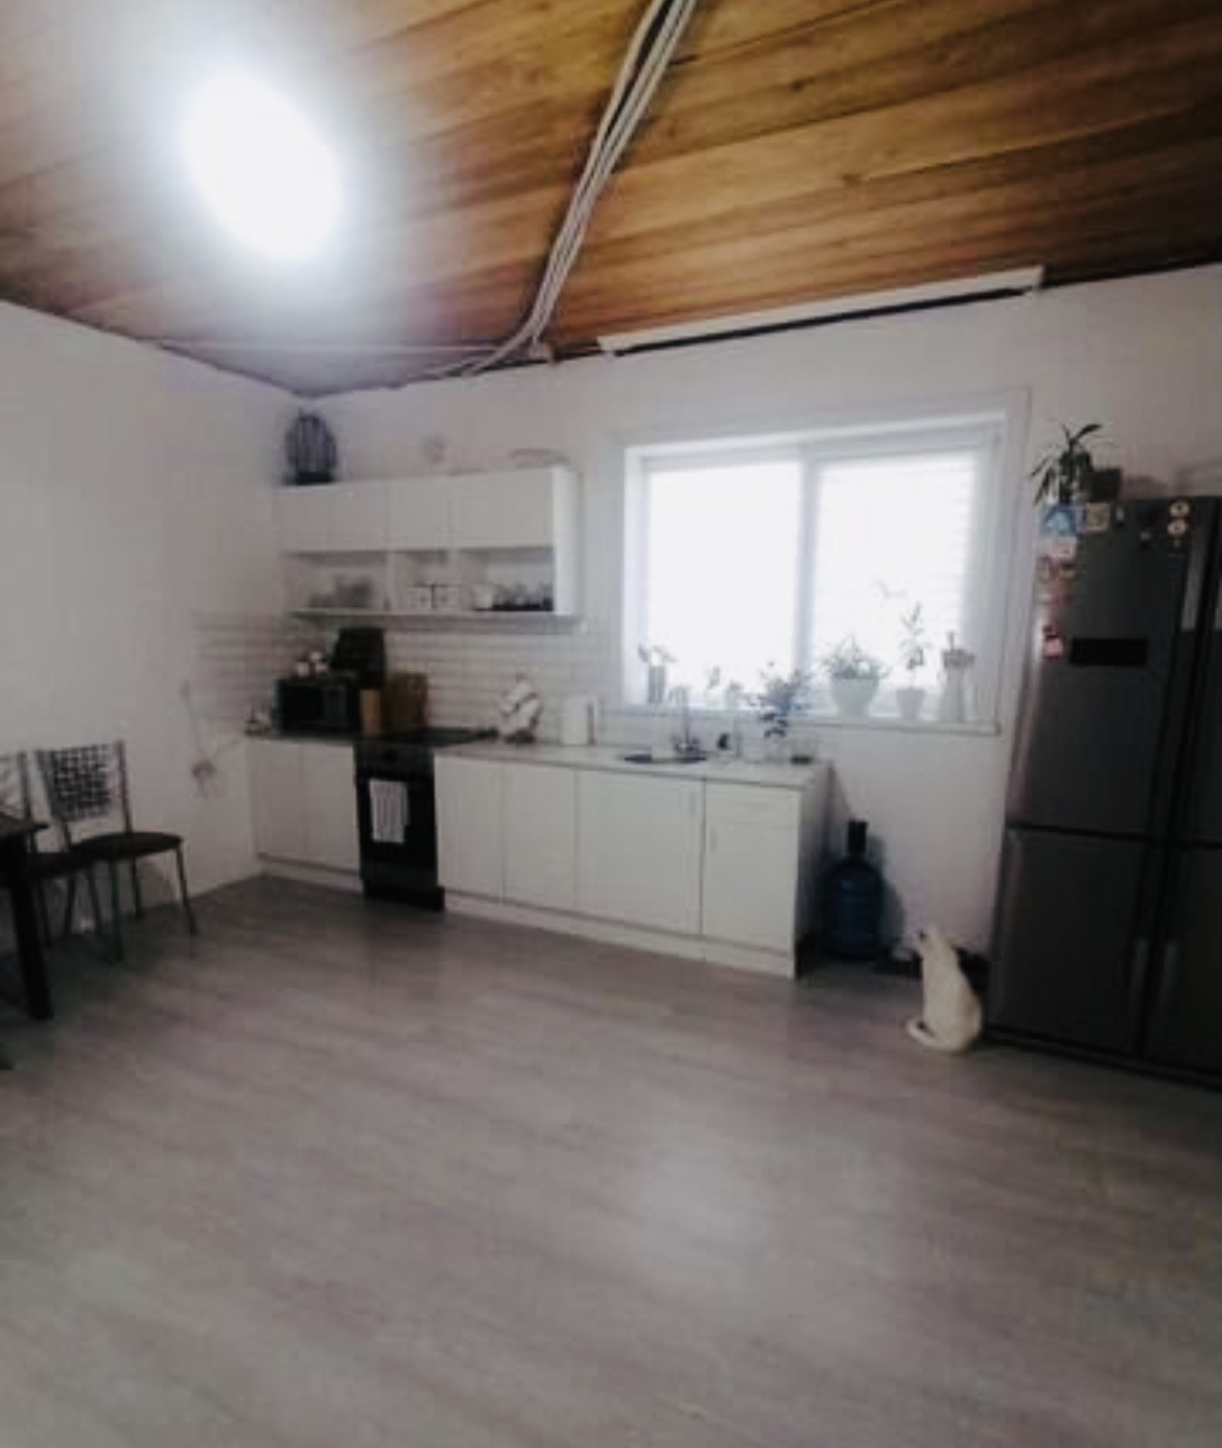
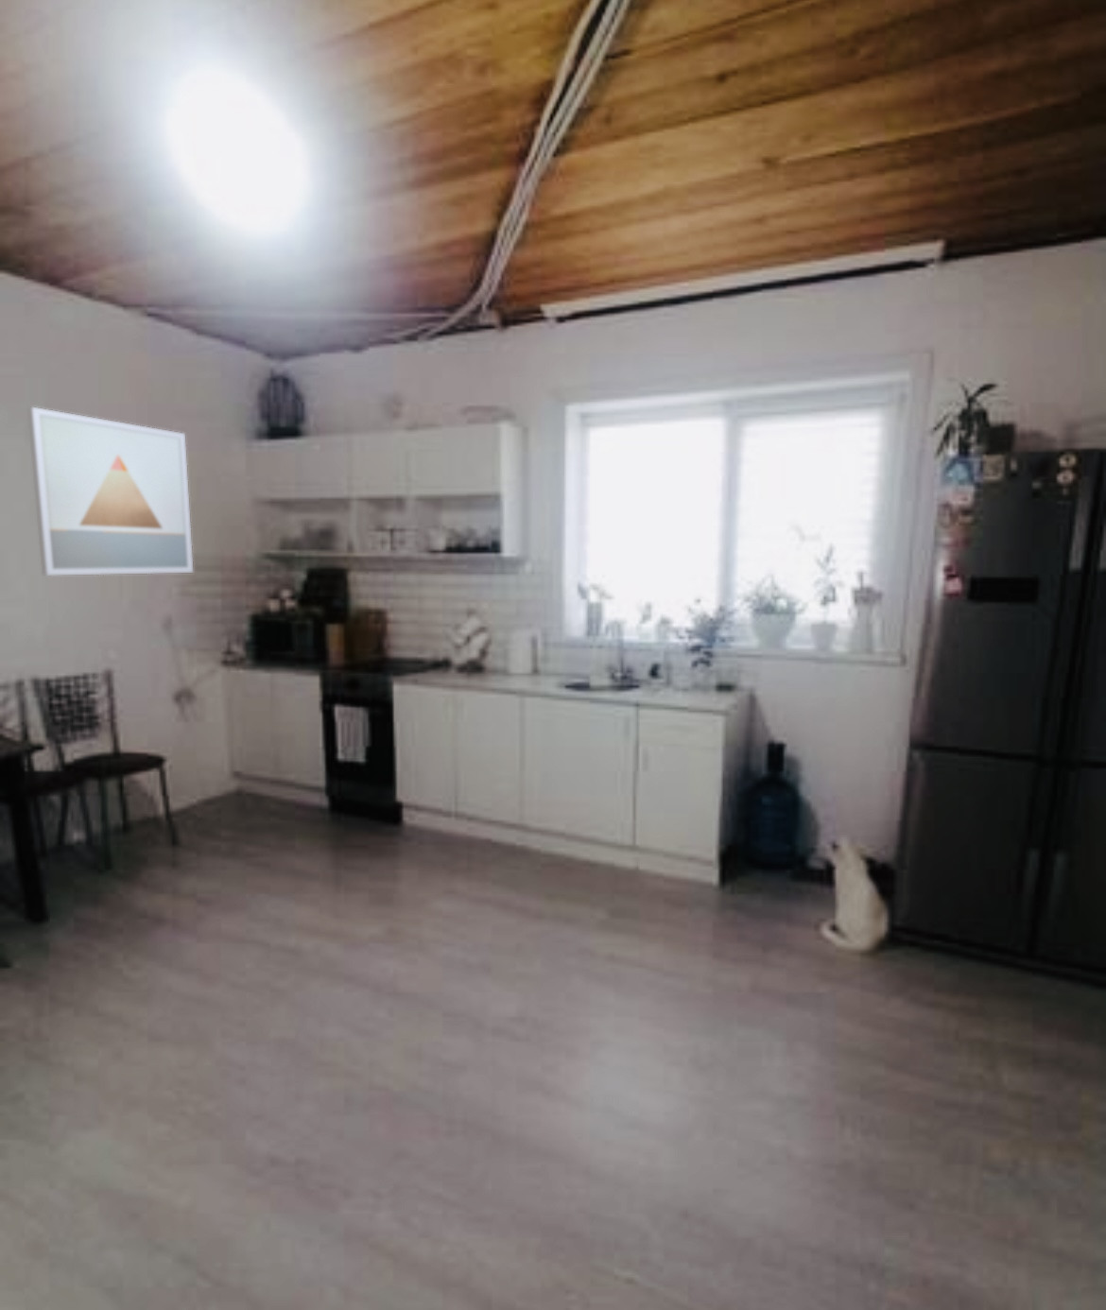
+ wall art [26,406,194,576]
